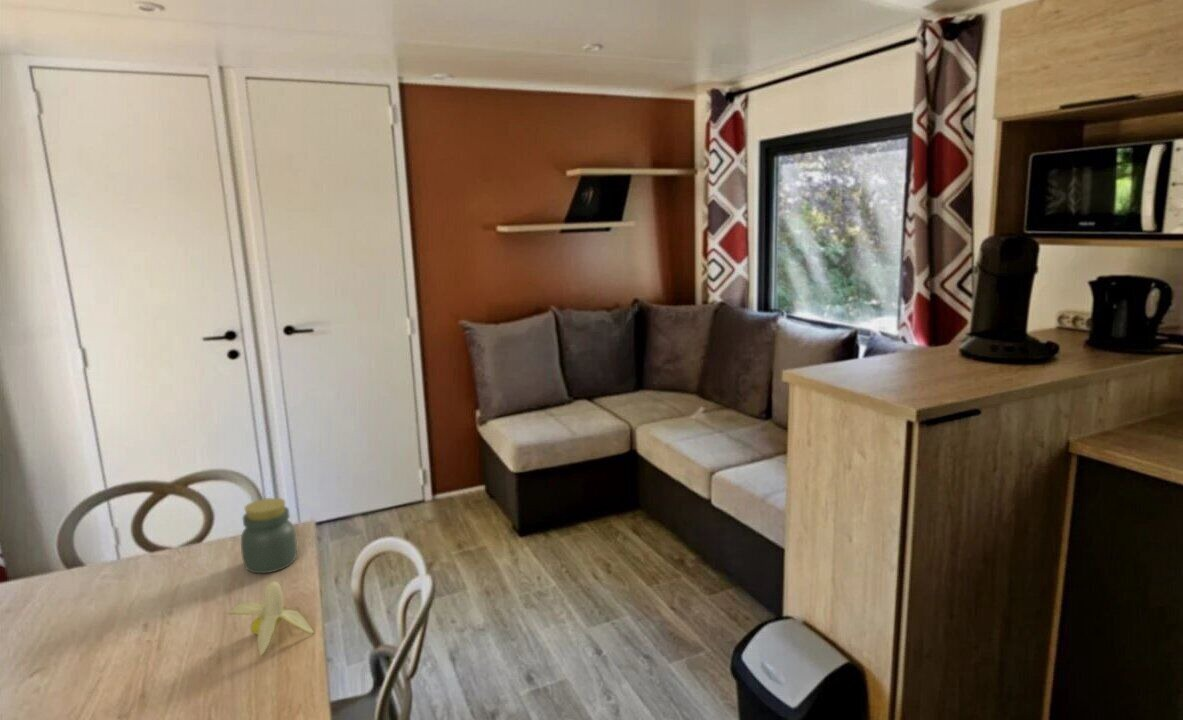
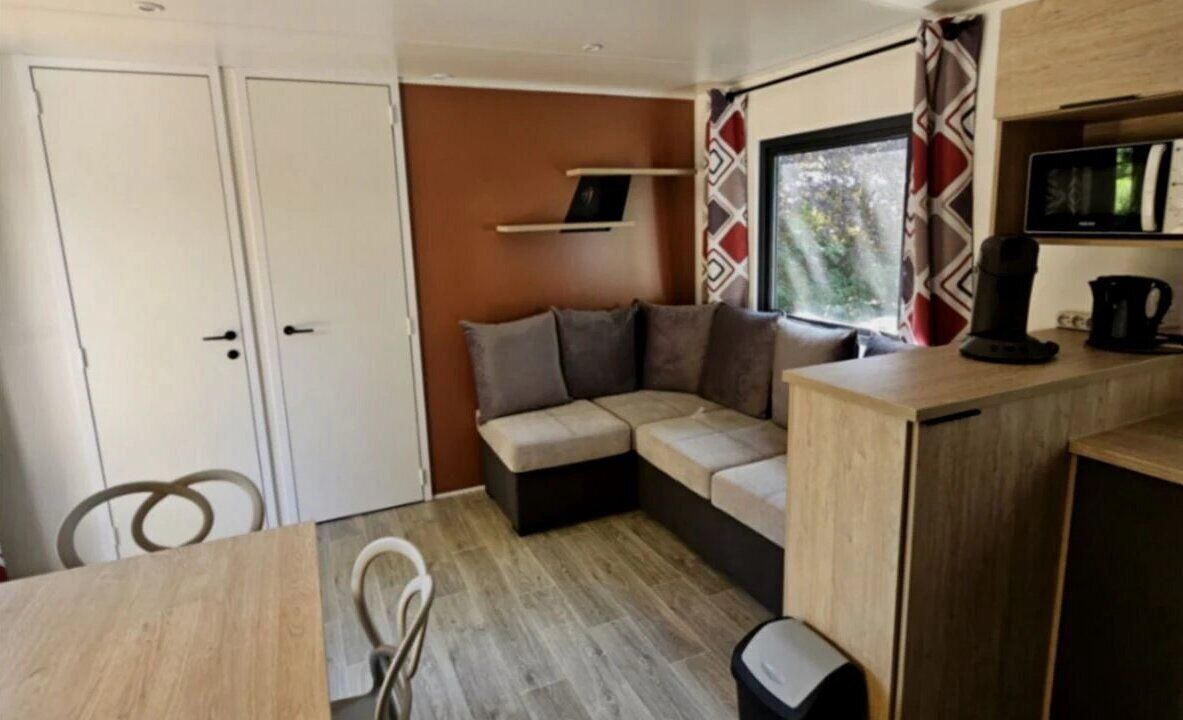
- jar [240,497,298,574]
- banana [227,580,316,657]
